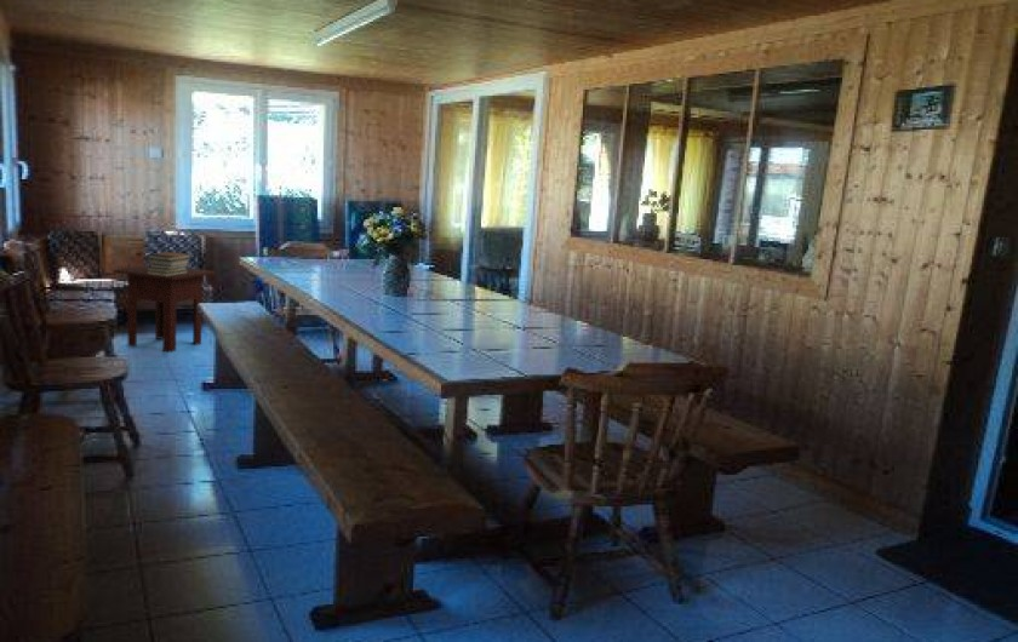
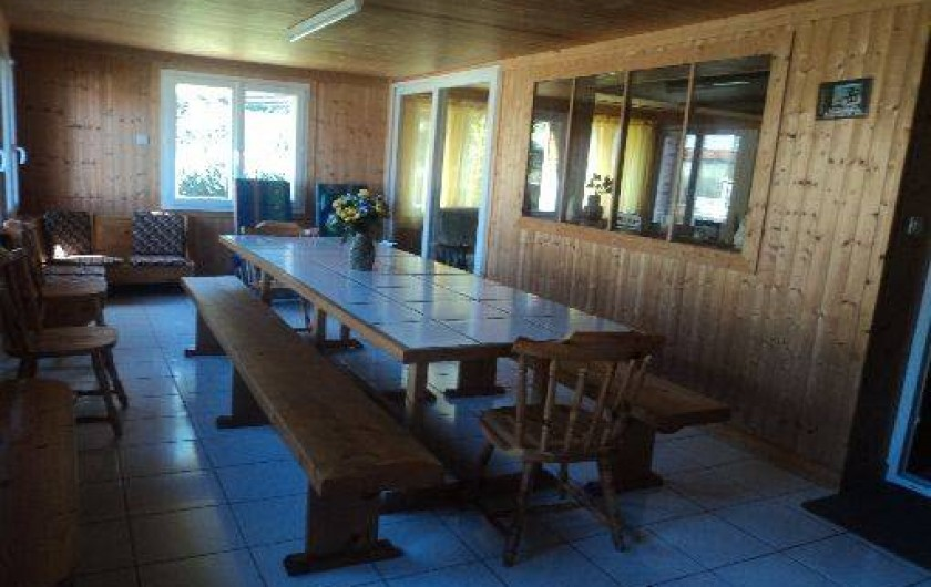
- book stack [145,251,193,276]
- side table [113,265,216,354]
